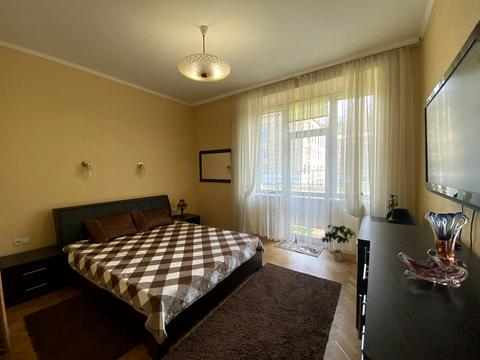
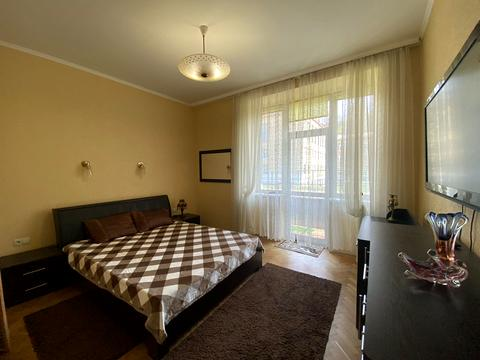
- potted plant [320,224,357,262]
